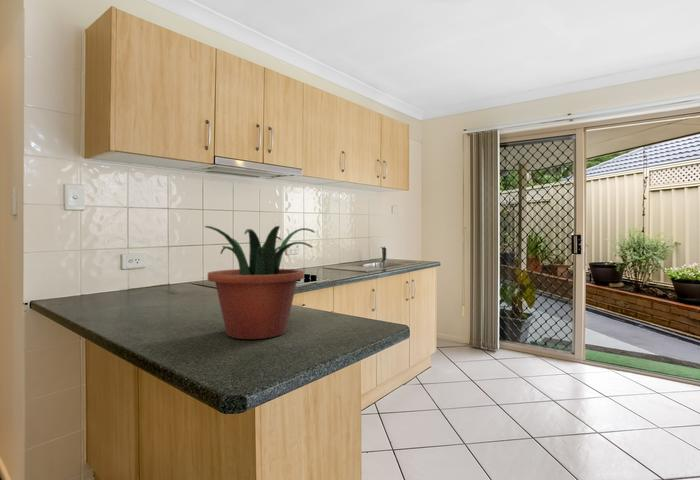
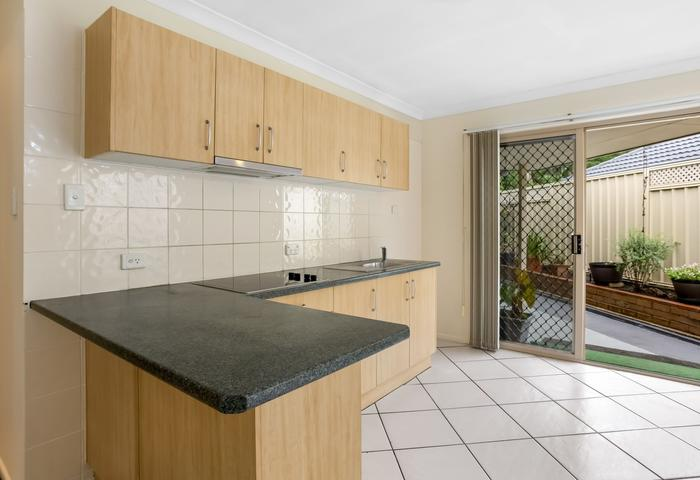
- potted plant [203,225,316,340]
